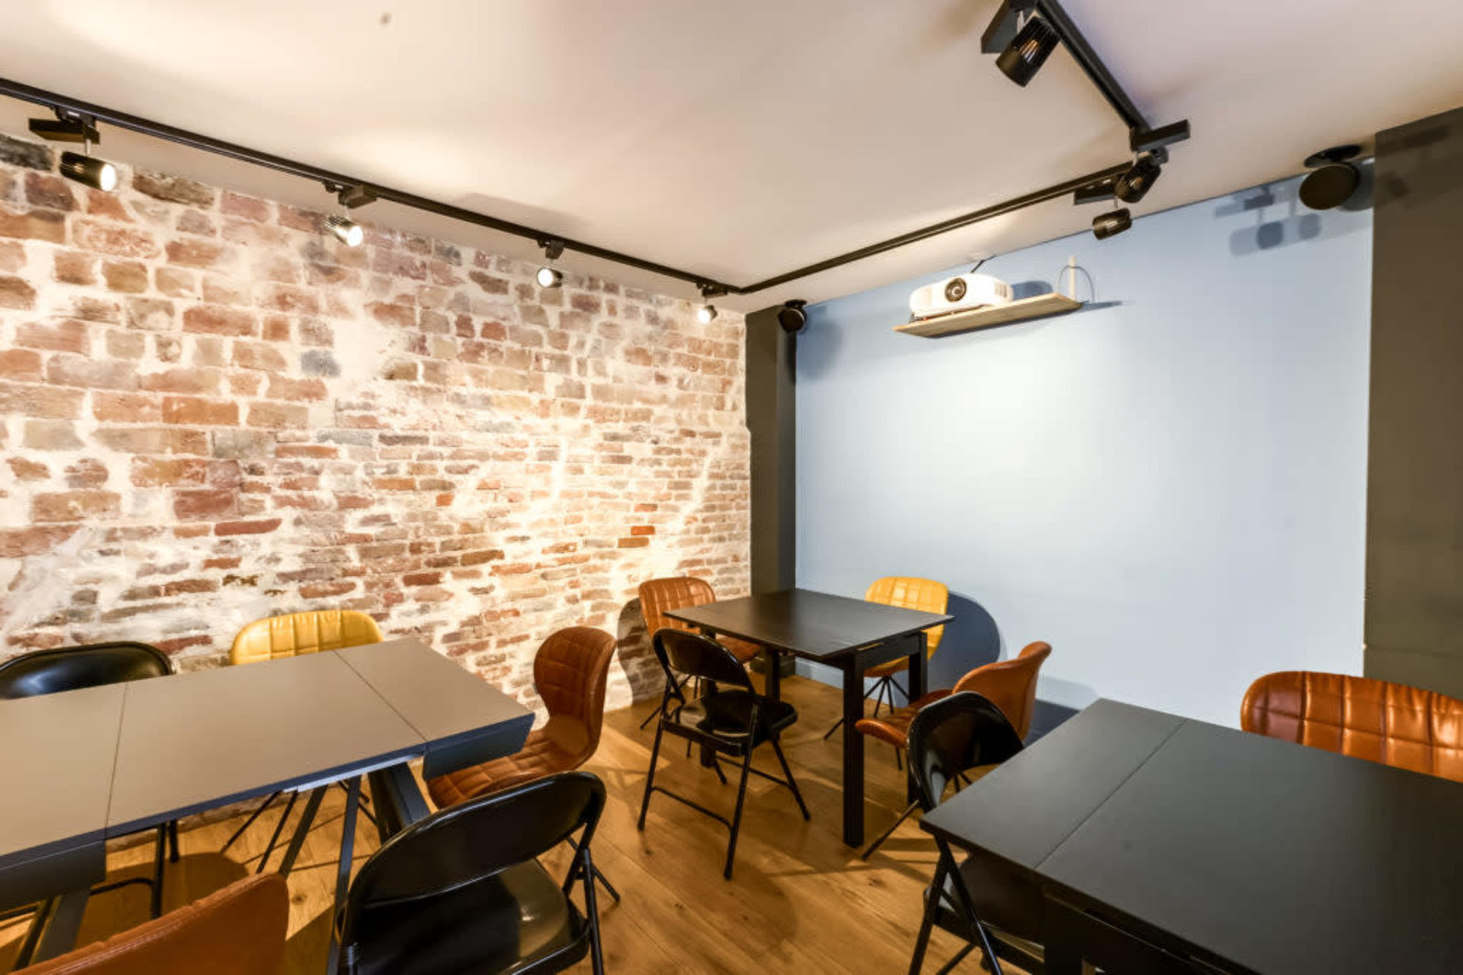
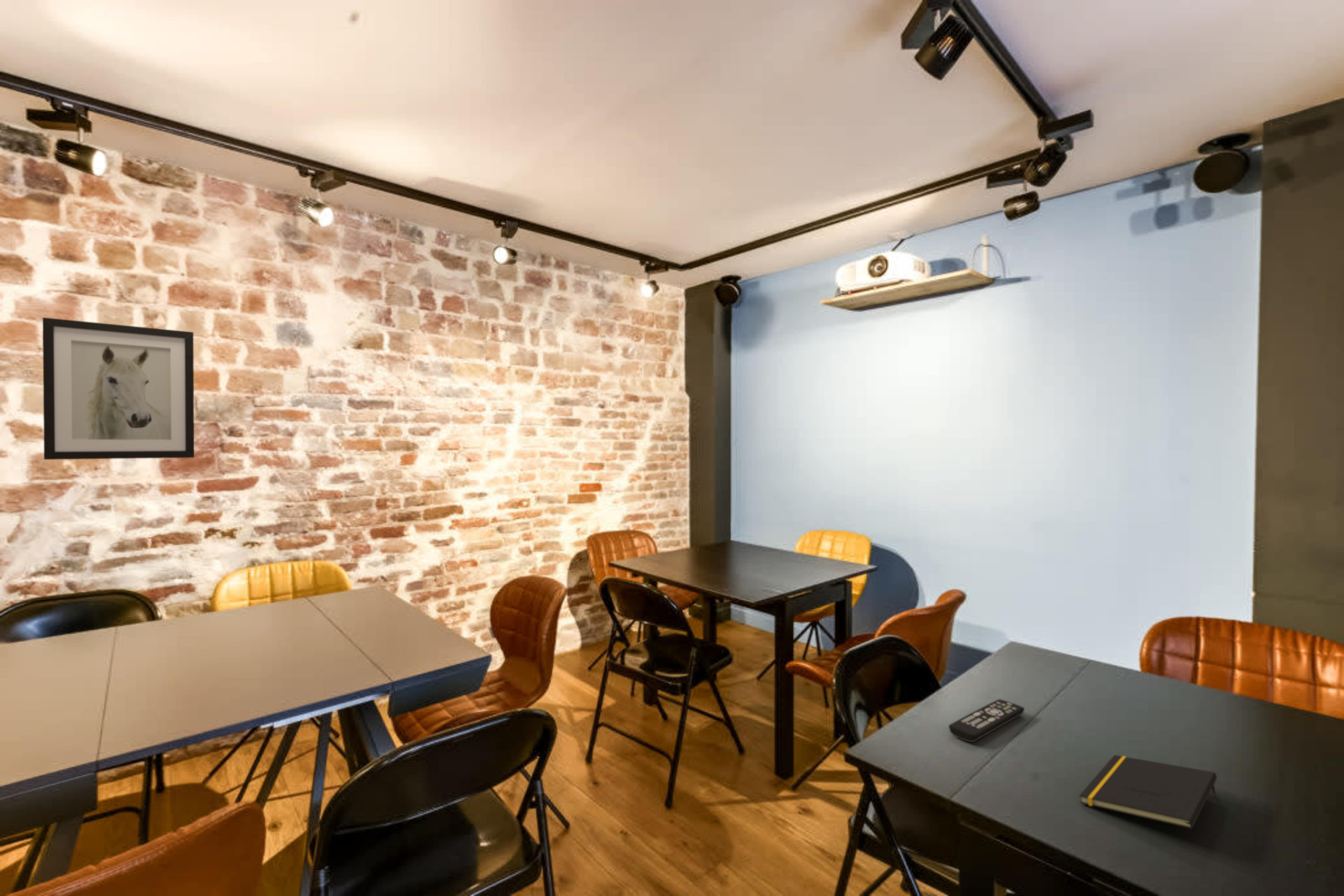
+ wall art [42,317,195,460]
+ remote control [949,699,1025,742]
+ notepad [1079,755,1217,829]
